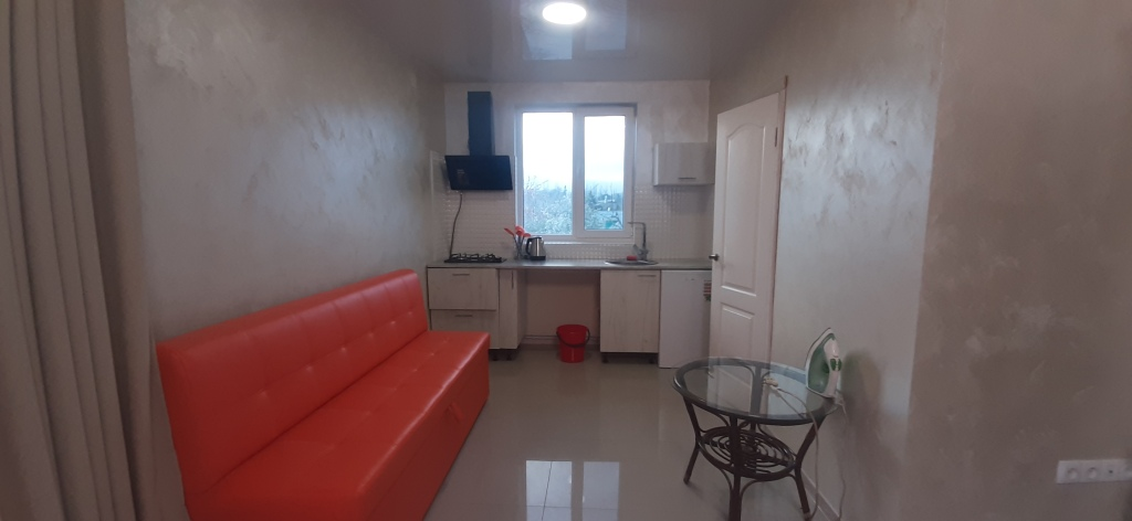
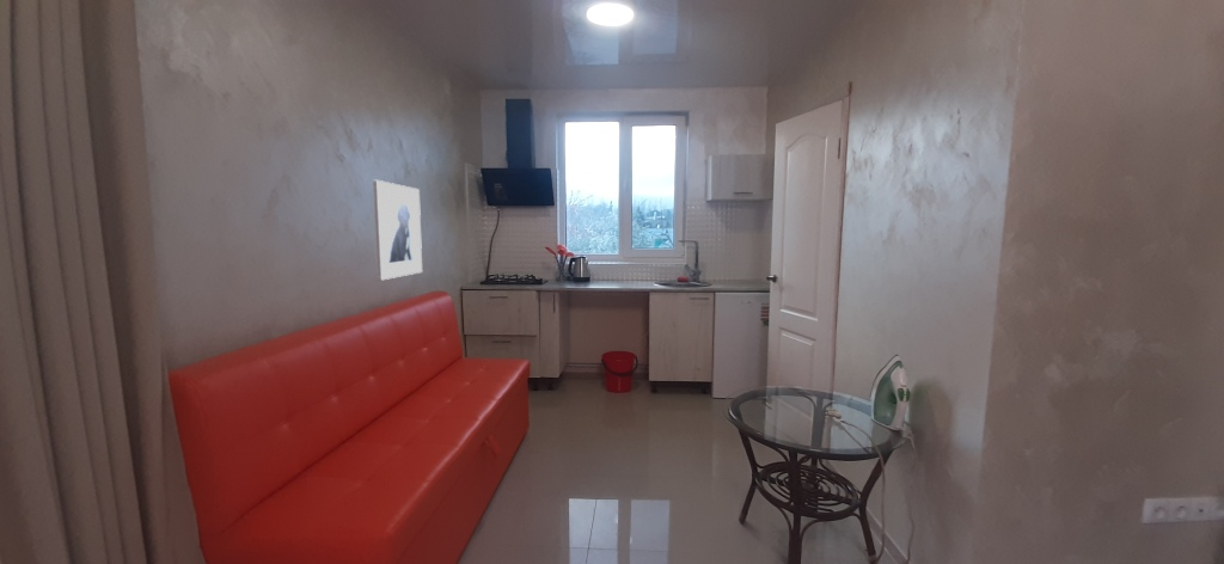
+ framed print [372,179,423,281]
